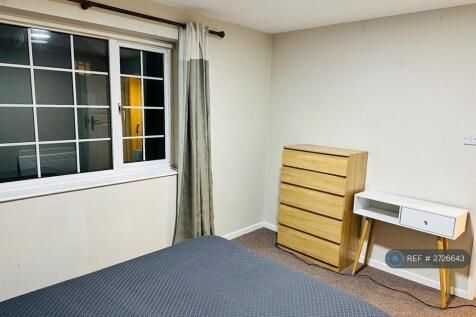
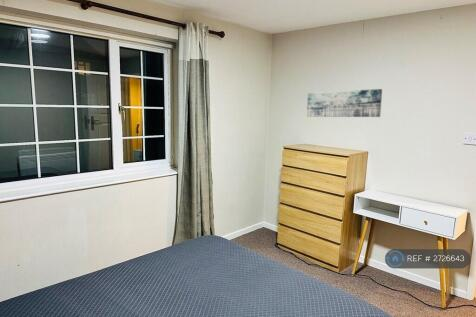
+ wall art [306,88,383,118]
